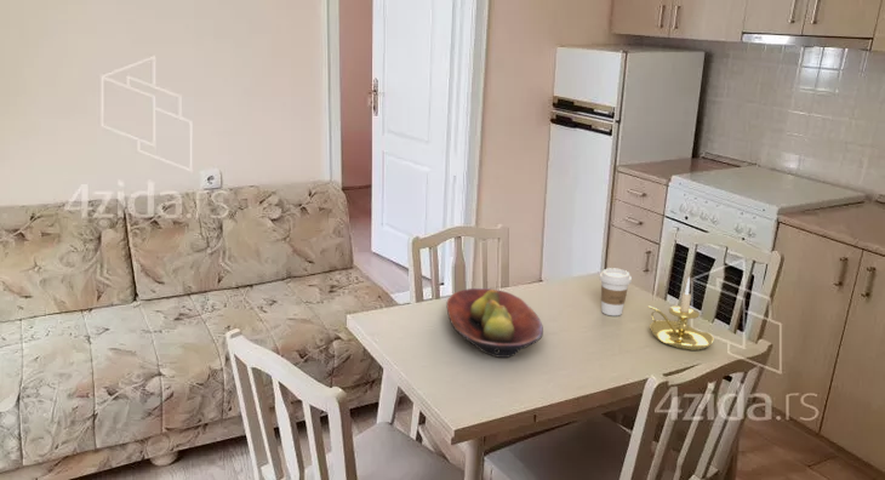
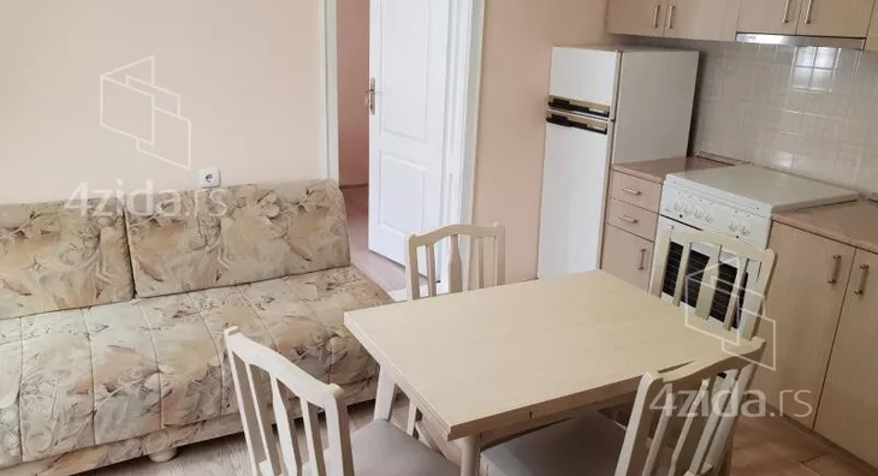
- fruit bowl [445,287,544,359]
- coffee cup [598,267,633,316]
- candle holder [647,276,715,352]
